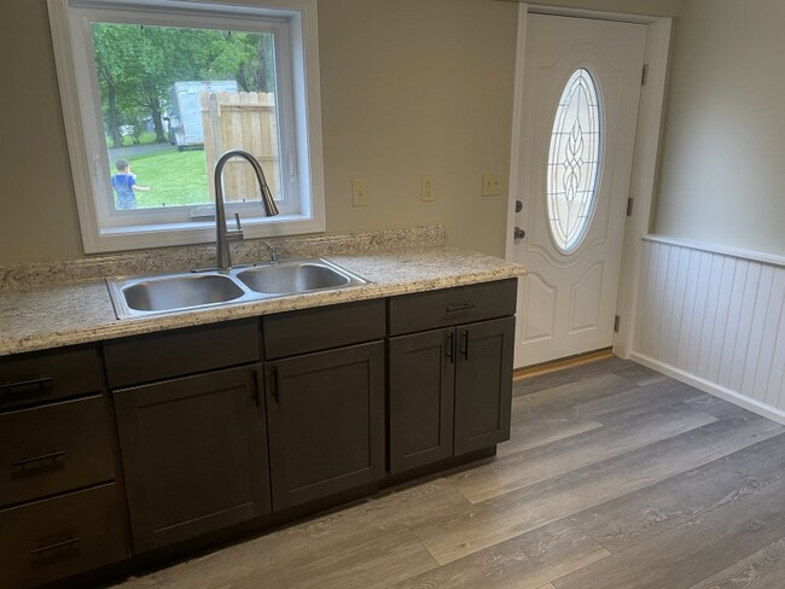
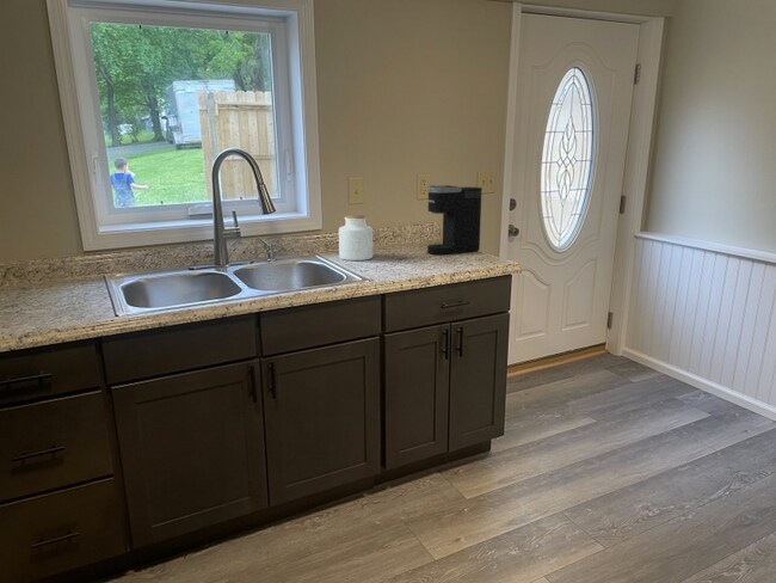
+ coffee maker [426,184,484,256]
+ jar [338,214,375,262]
